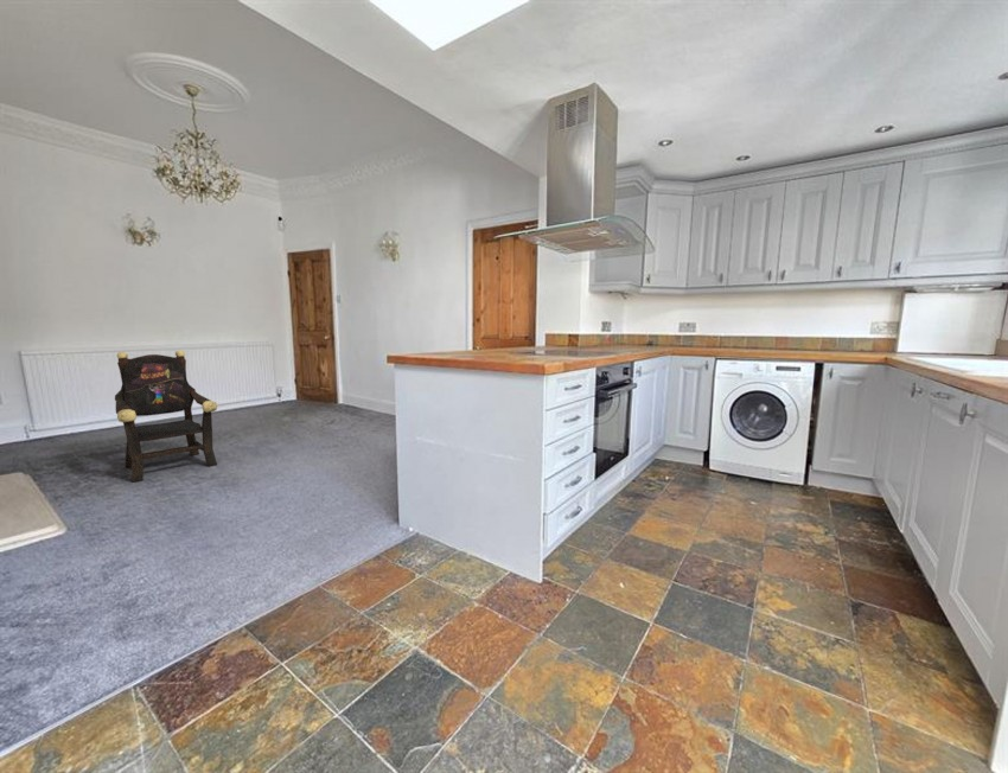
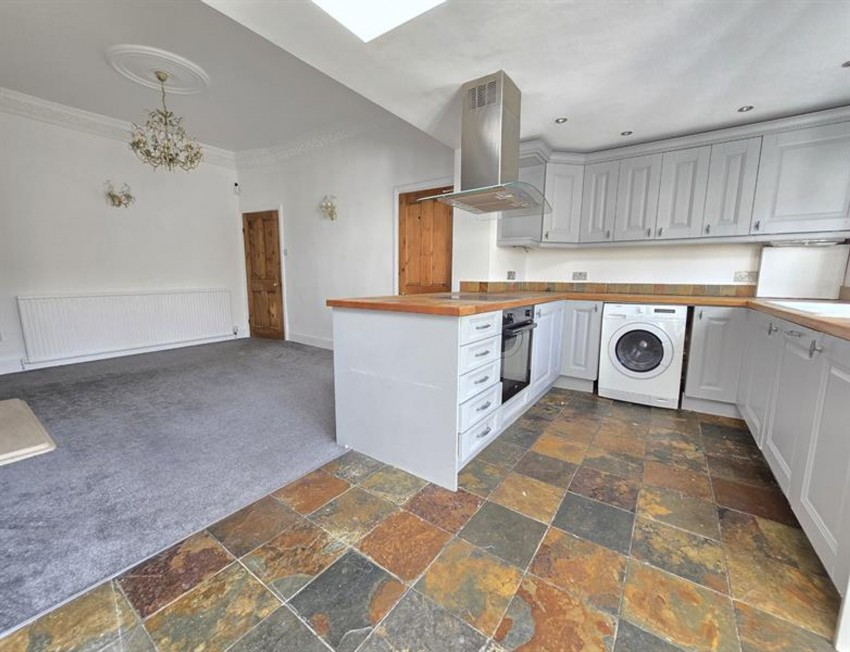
- armchair [114,350,218,484]
